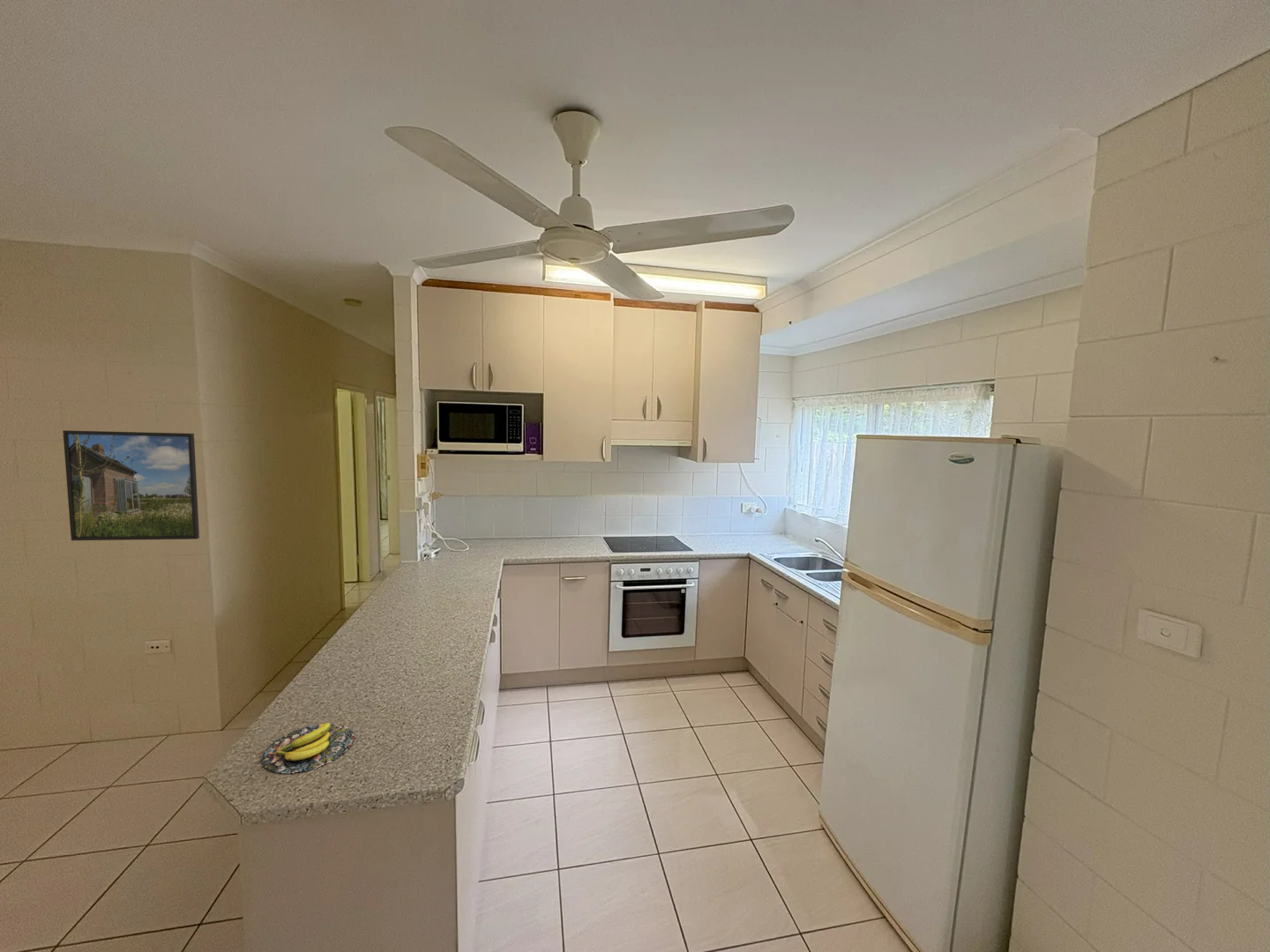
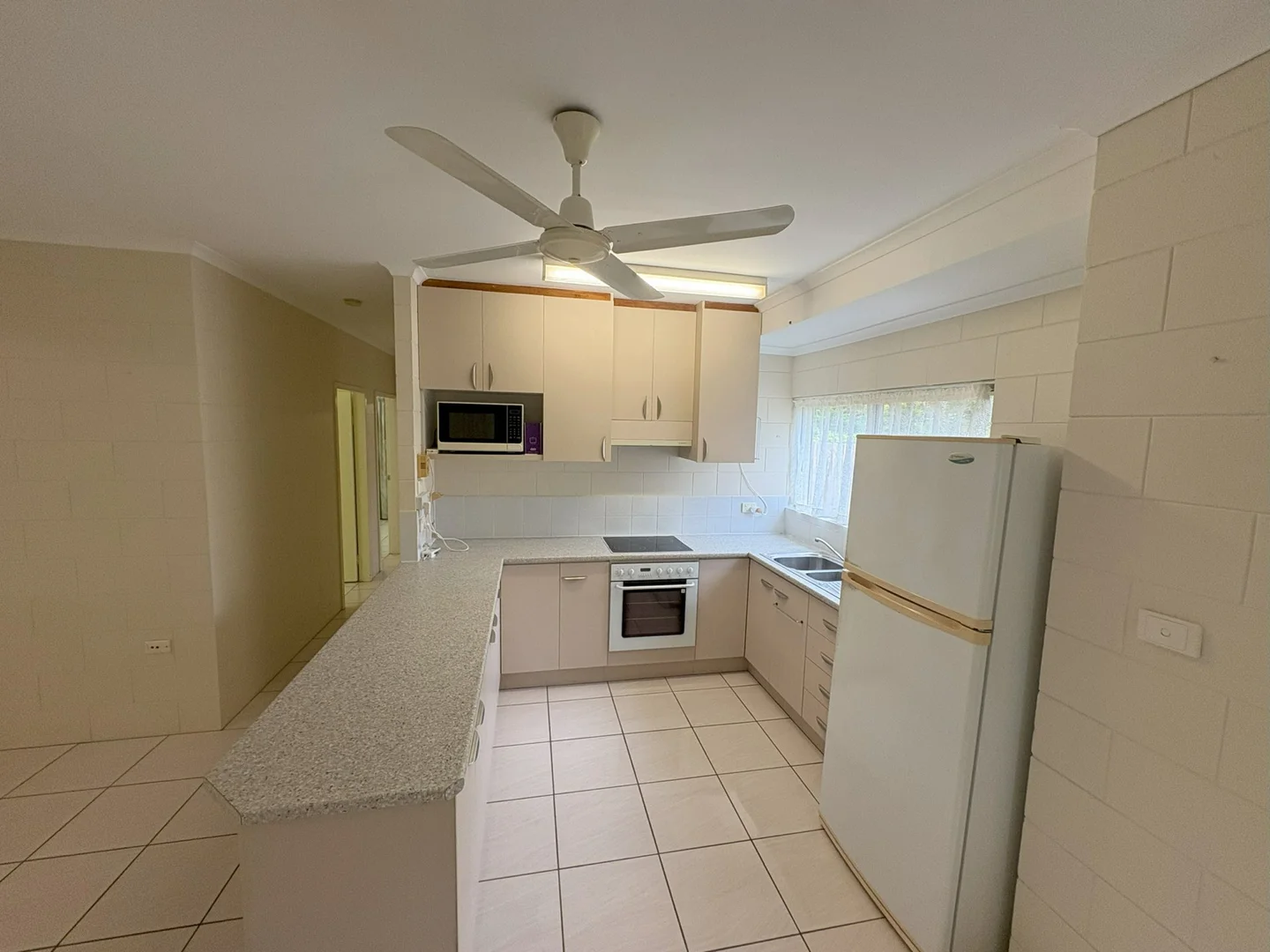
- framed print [62,429,200,541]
- banana [261,722,355,774]
